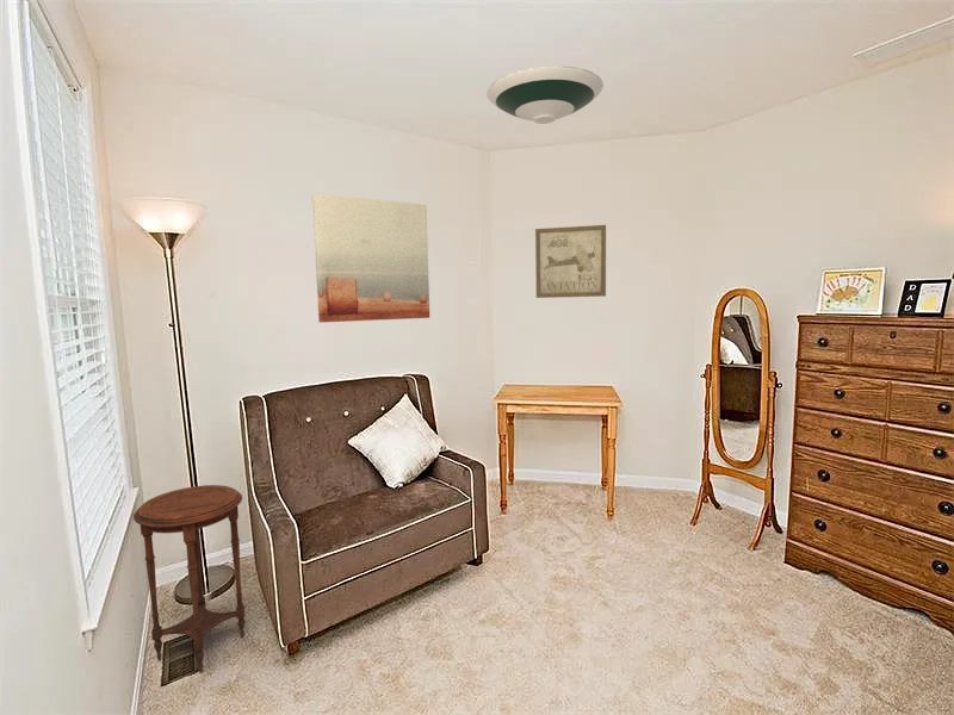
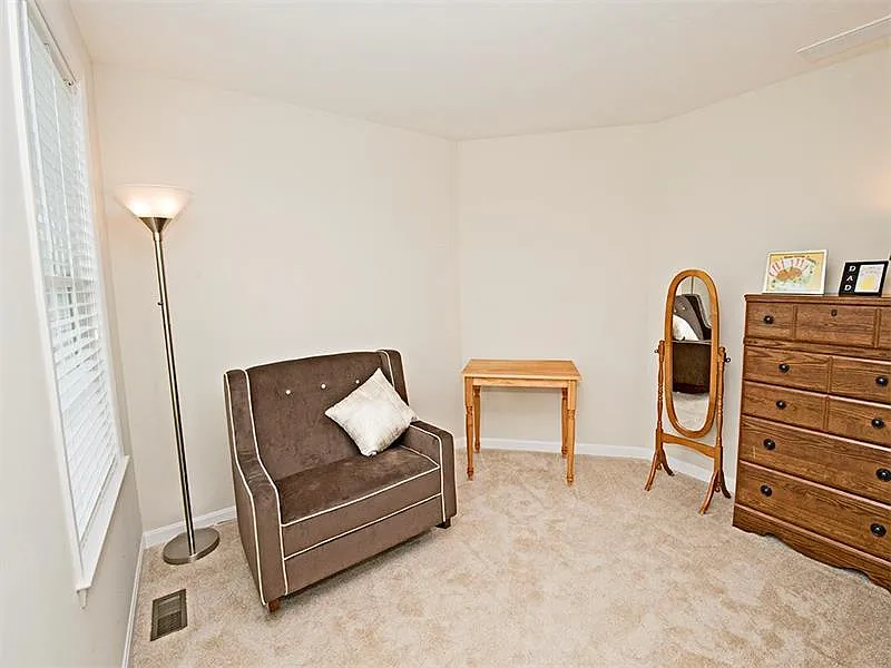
- wall art [311,193,430,324]
- side table [132,484,246,673]
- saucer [487,64,605,125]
- wall art [534,224,607,299]
